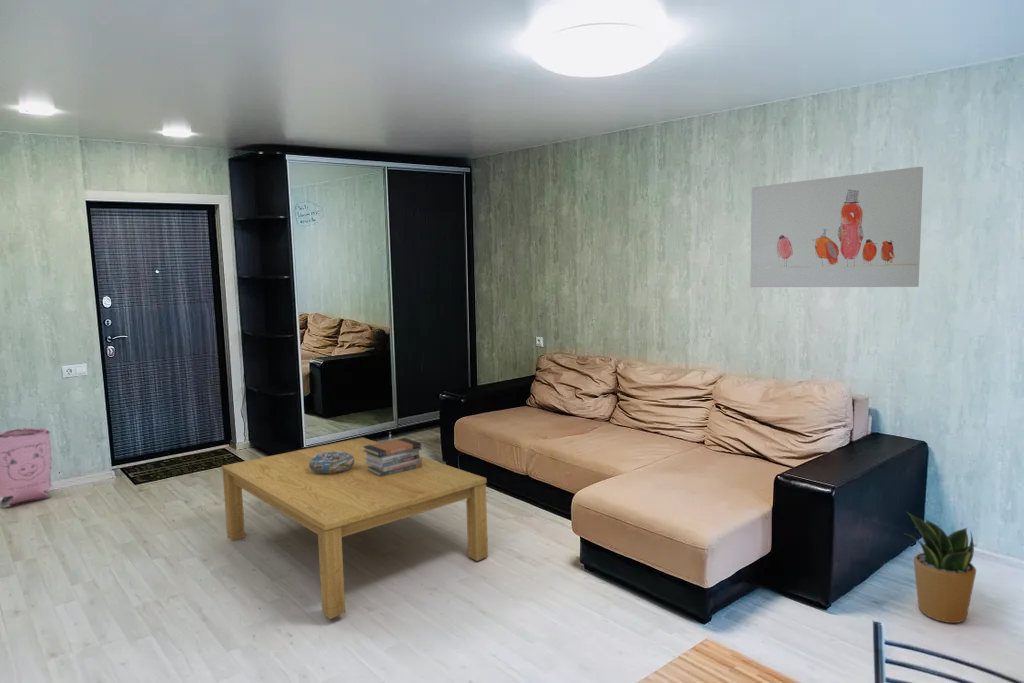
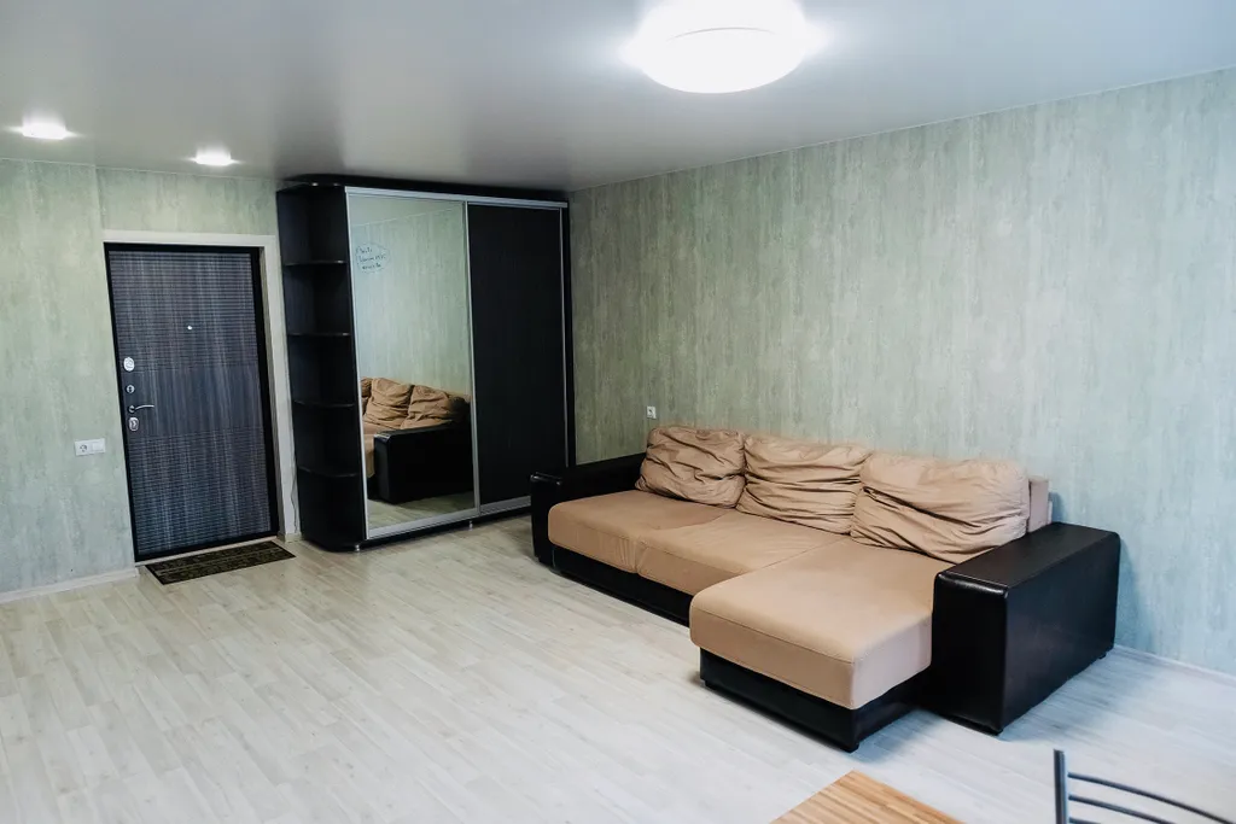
- book stack [363,437,422,477]
- wall art [749,166,924,288]
- potted plant [902,511,977,624]
- decorative bowl [309,452,354,474]
- coffee table [221,436,489,620]
- bag [0,427,53,509]
